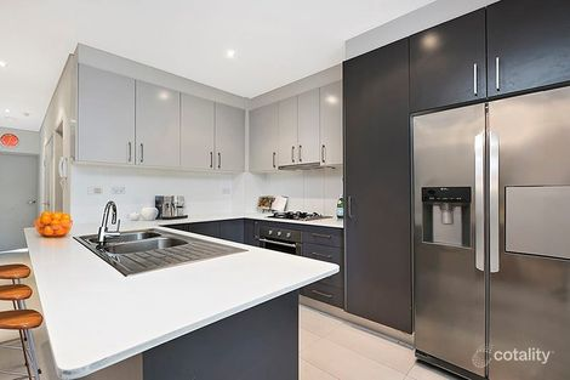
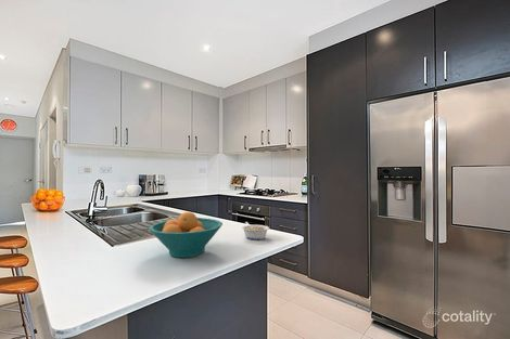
+ legume [241,221,270,240]
+ fruit bowl [148,211,224,259]
